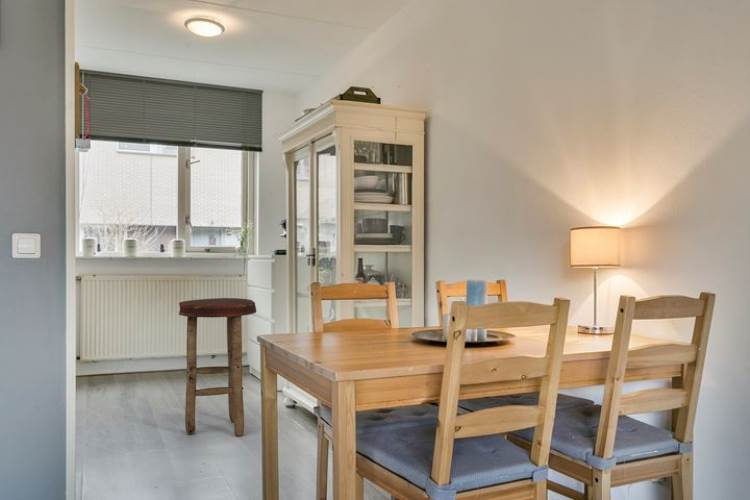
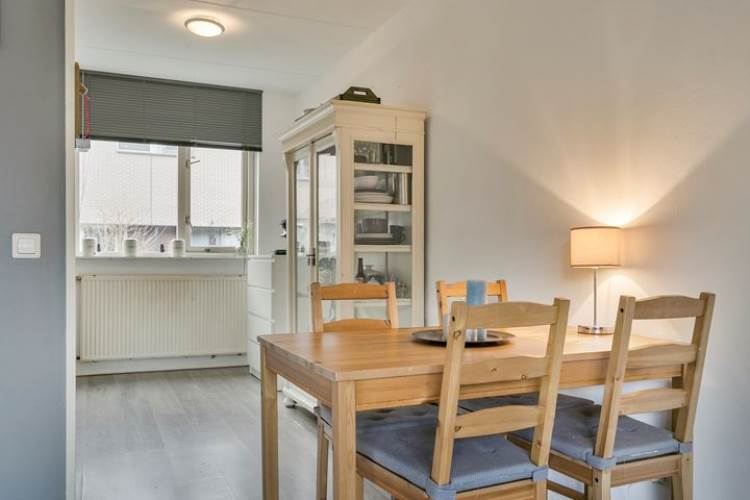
- stool [178,297,257,437]
